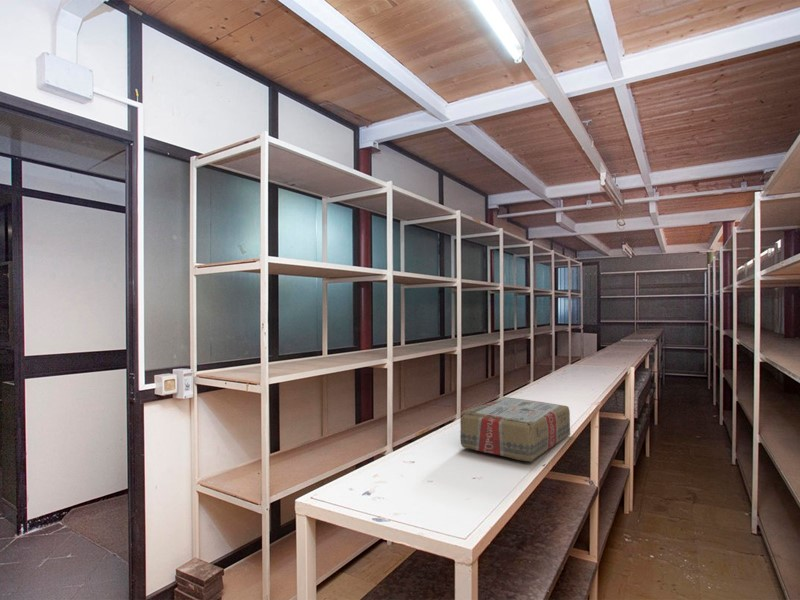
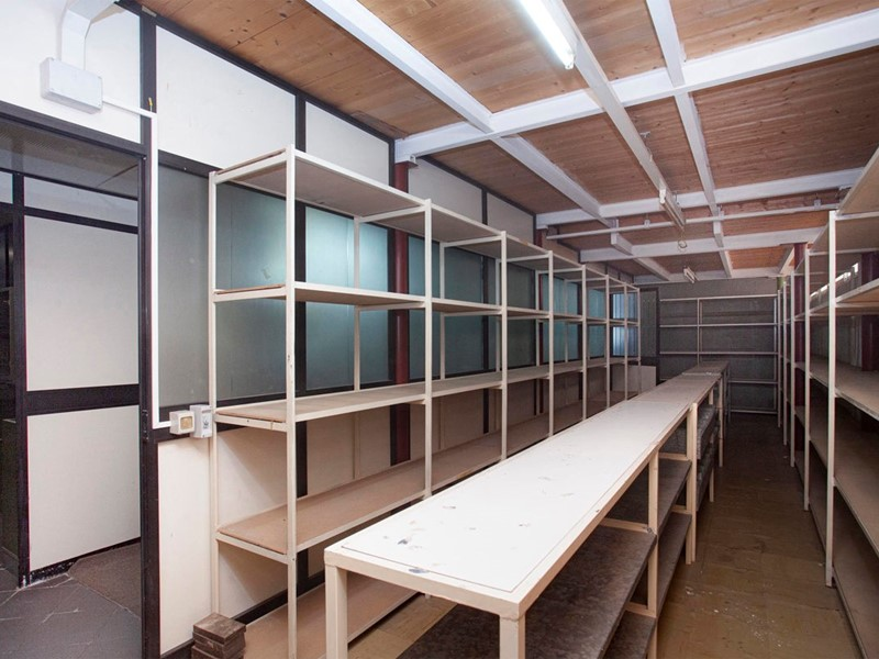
- carton [459,396,571,463]
